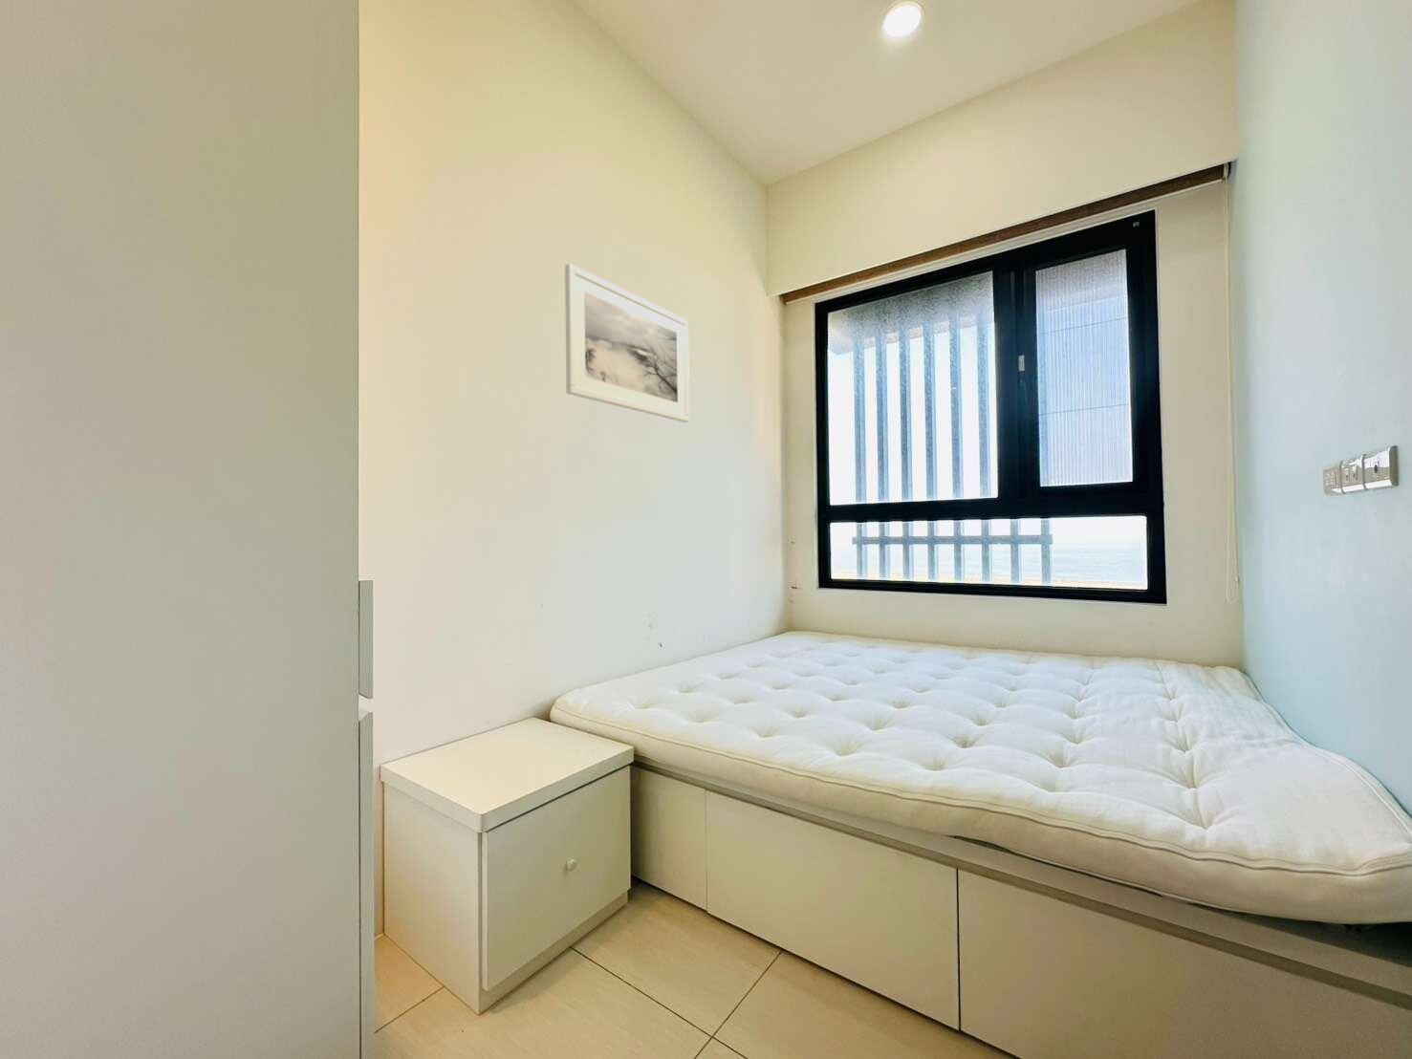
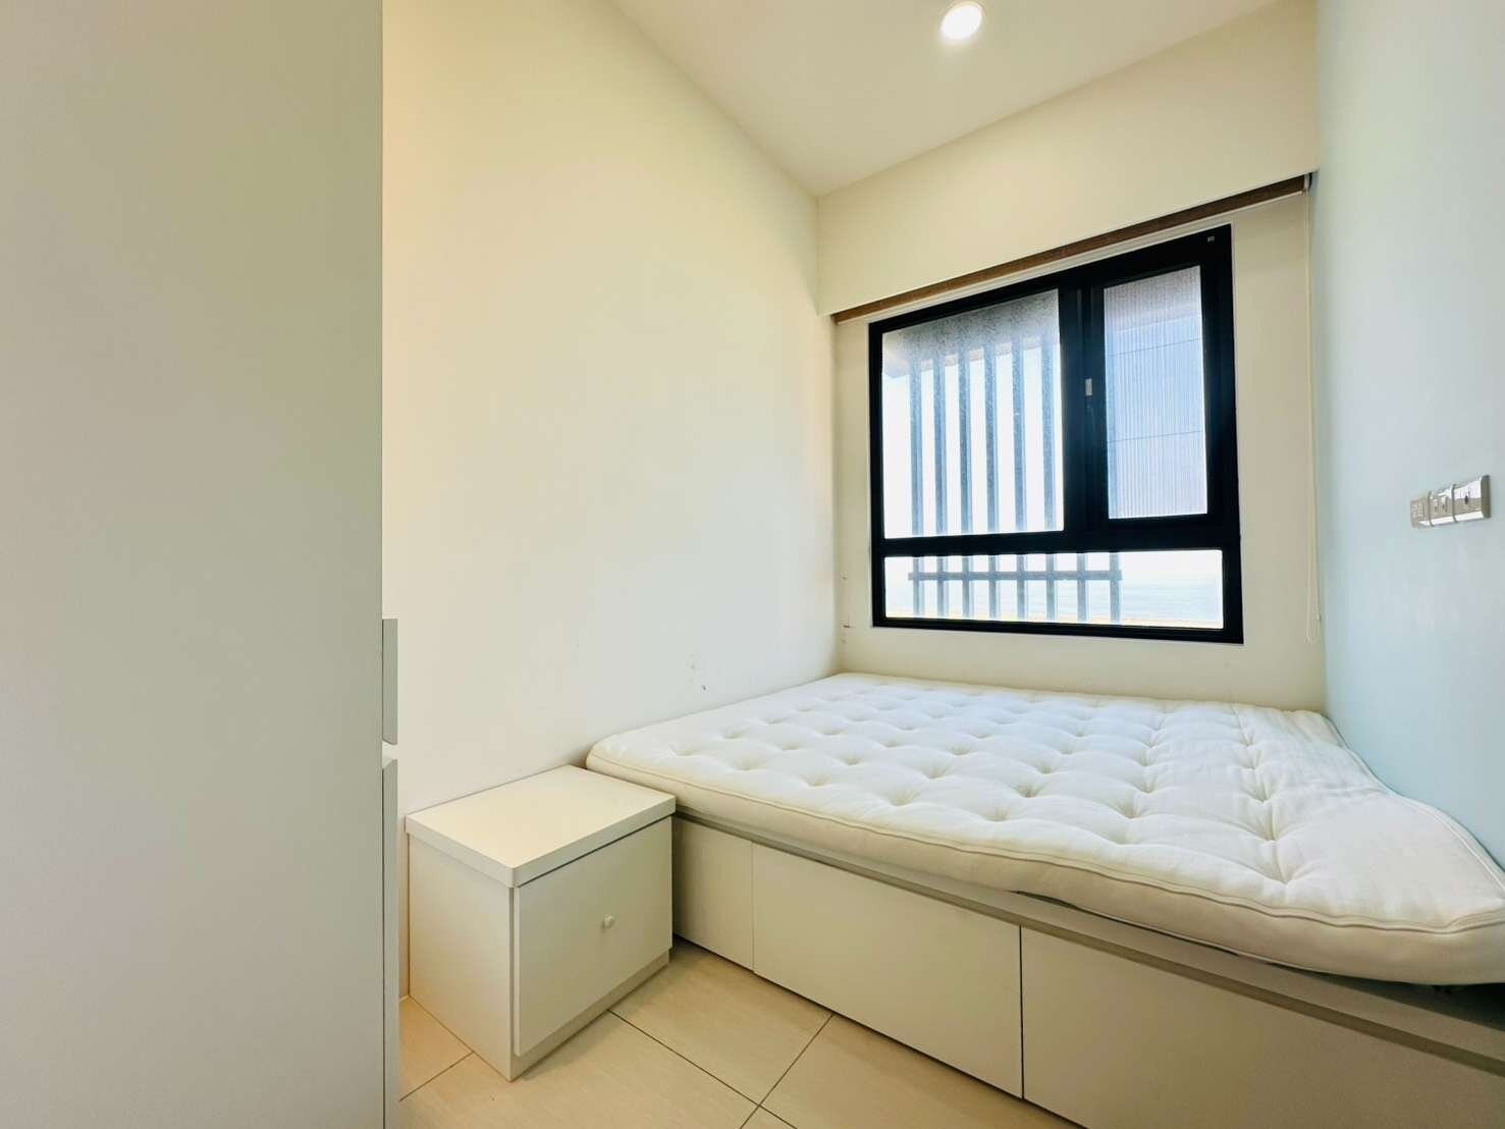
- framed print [564,263,690,424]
